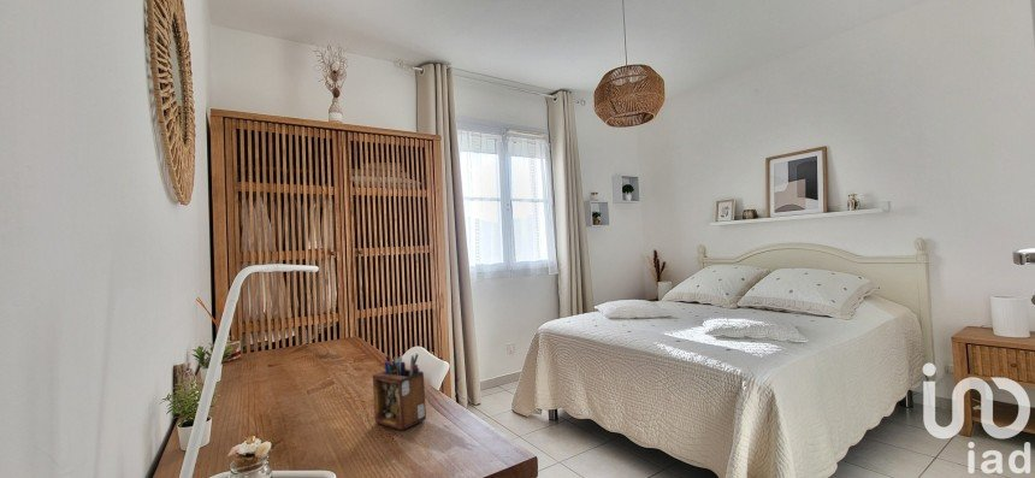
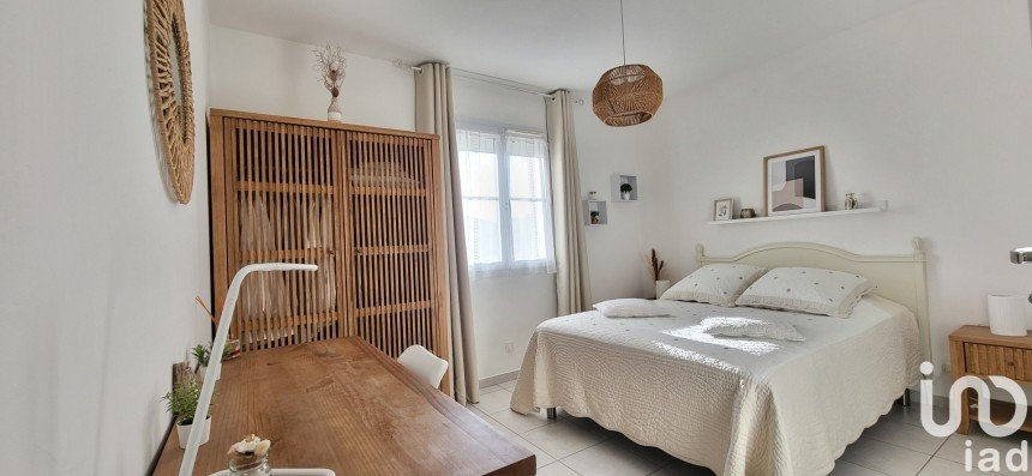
- desk organizer [372,353,427,431]
